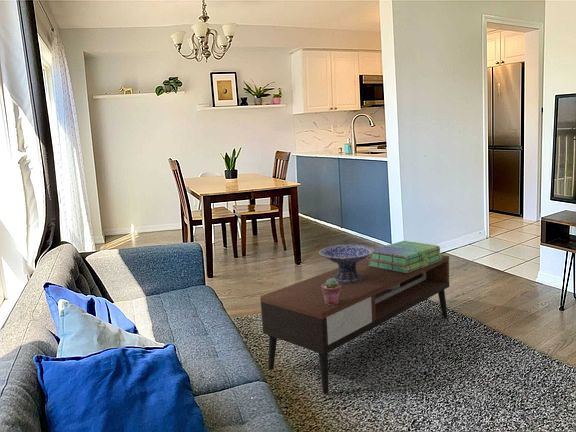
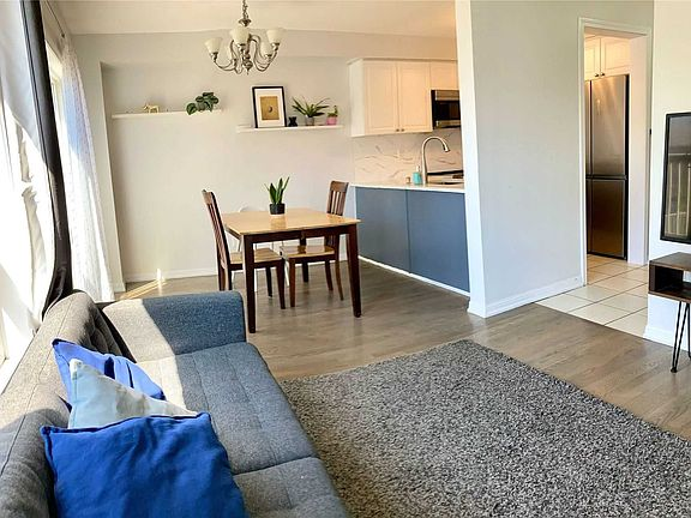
- potted succulent [322,278,341,305]
- stack of books [368,240,442,273]
- coffee table [259,254,450,395]
- decorative bowl [318,244,374,284]
